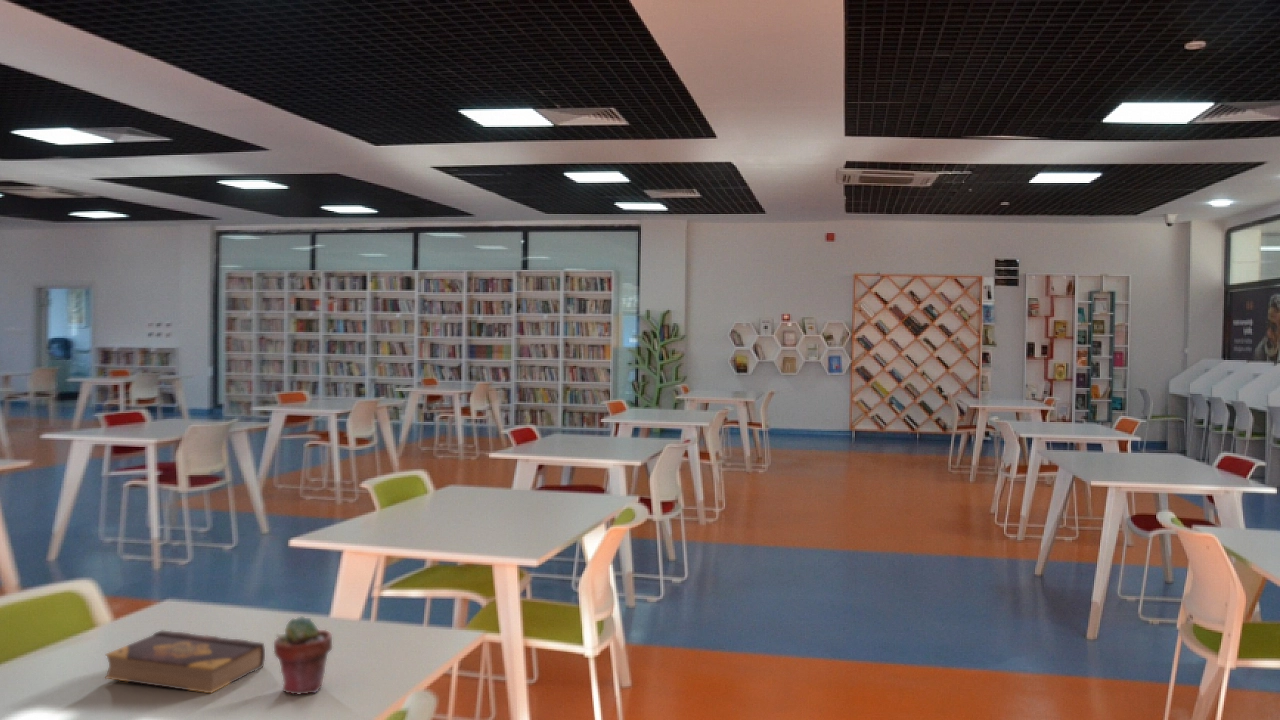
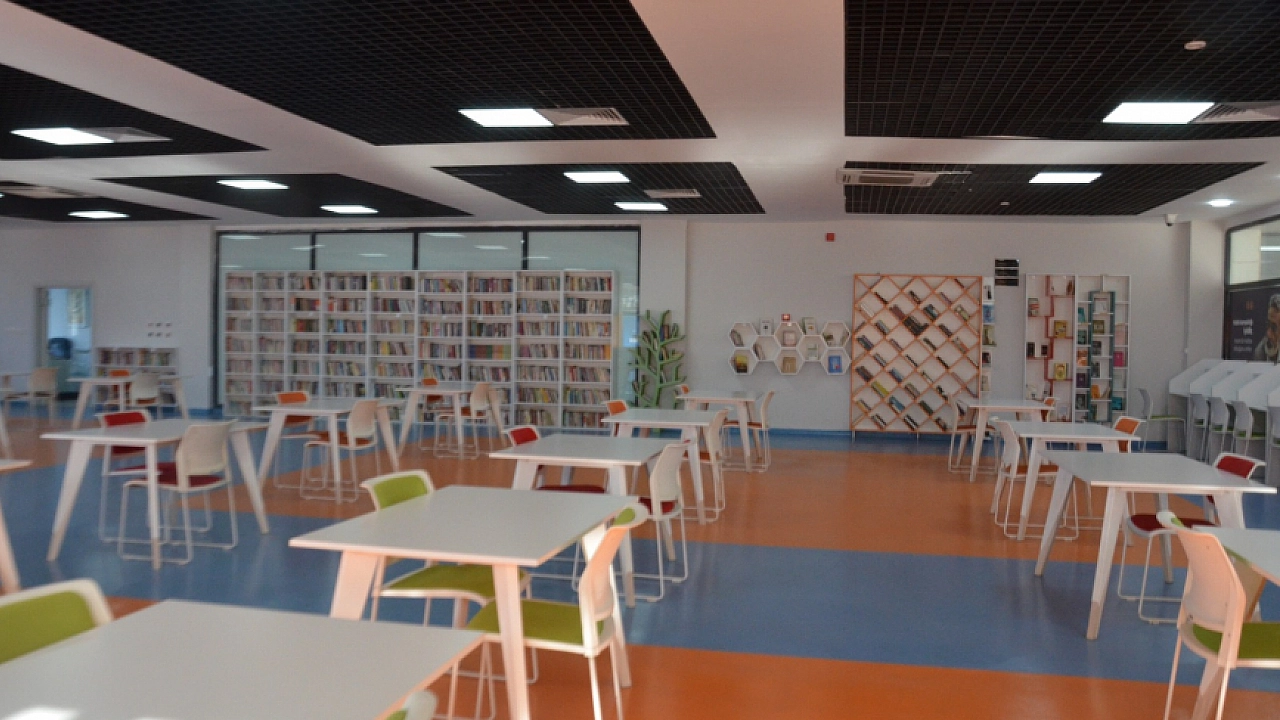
- book [104,630,266,694]
- potted succulent [273,615,333,695]
